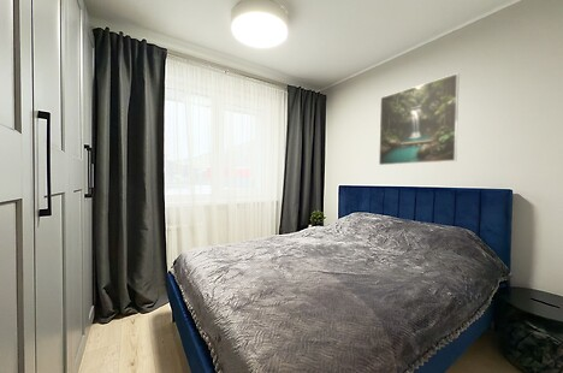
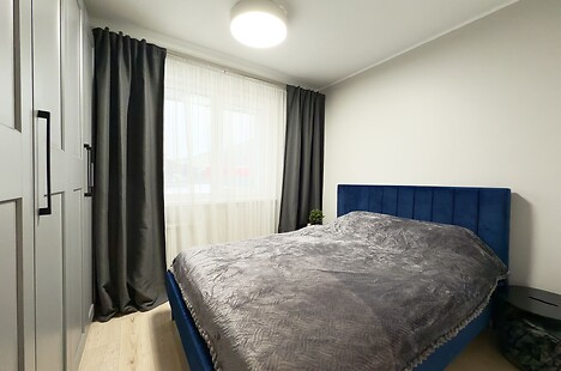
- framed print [378,72,461,166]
